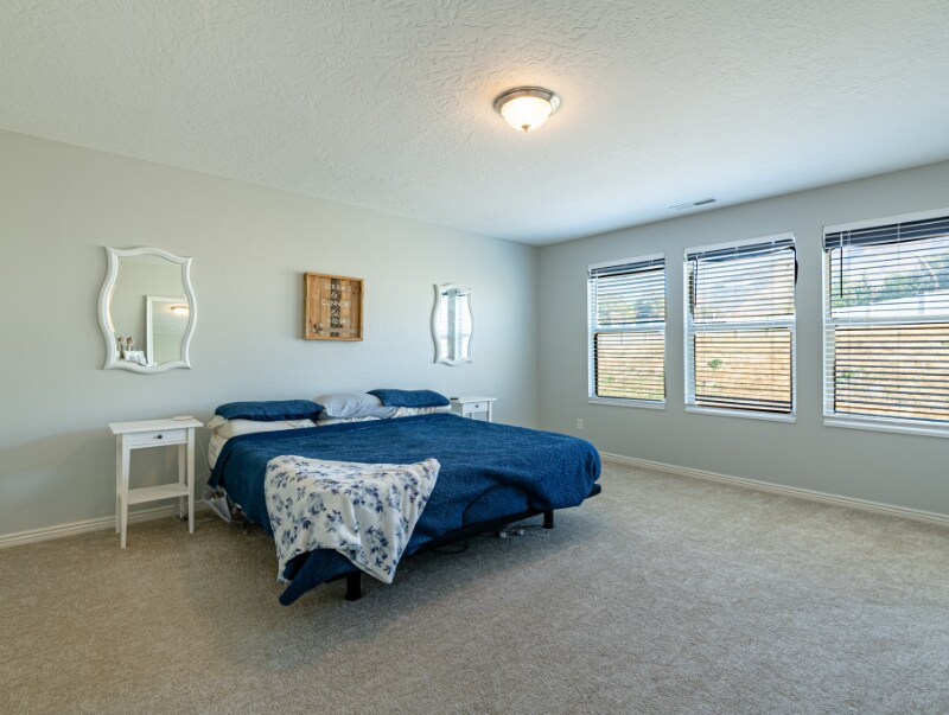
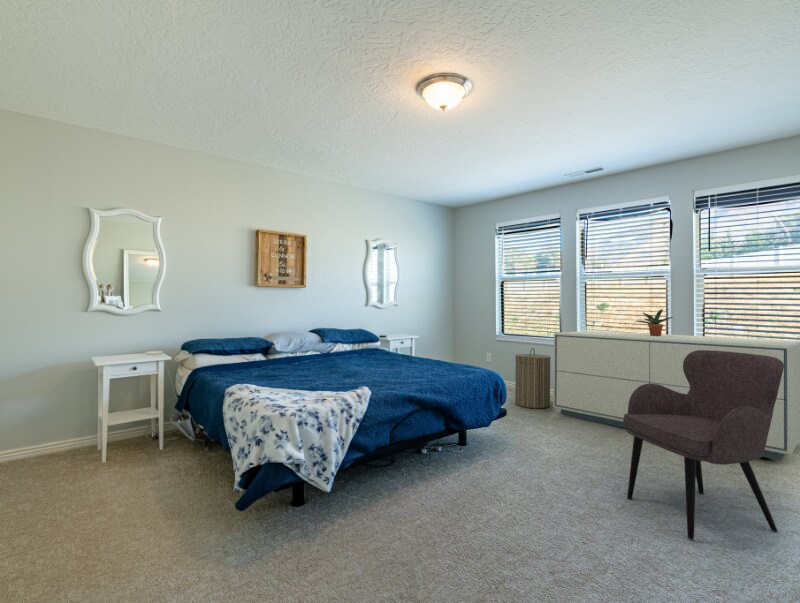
+ armchair [623,350,784,540]
+ potted plant [634,308,675,336]
+ laundry hamper [514,347,551,409]
+ dresser [552,330,800,461]
